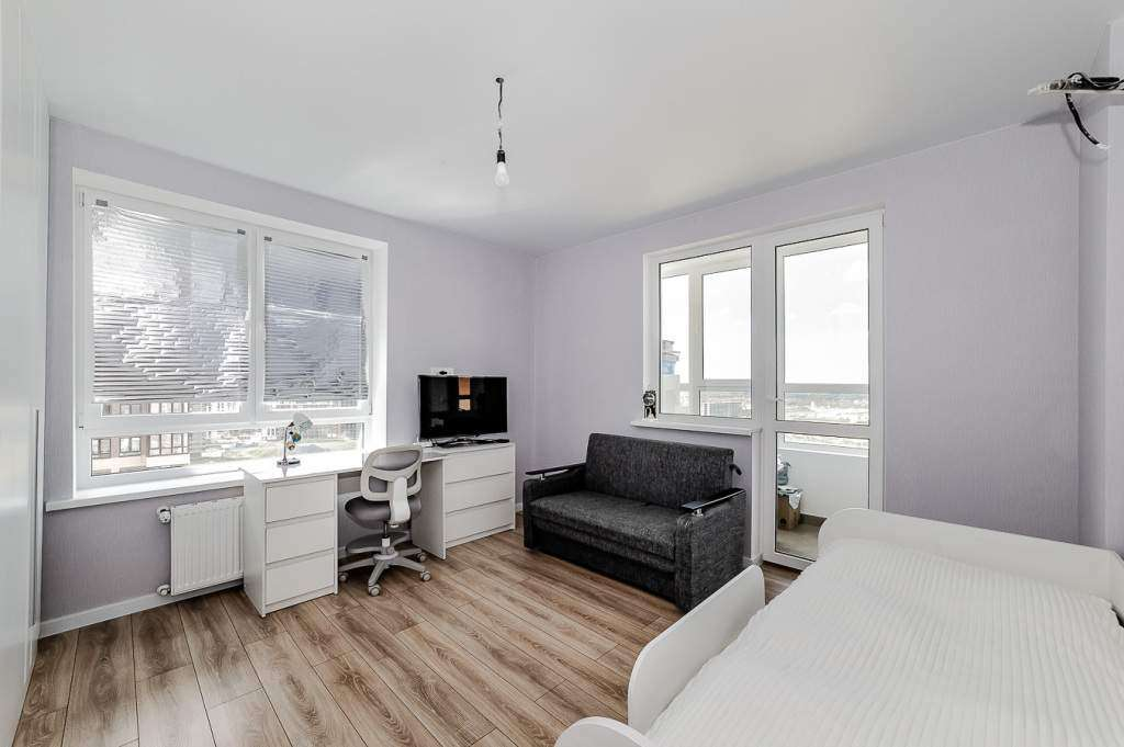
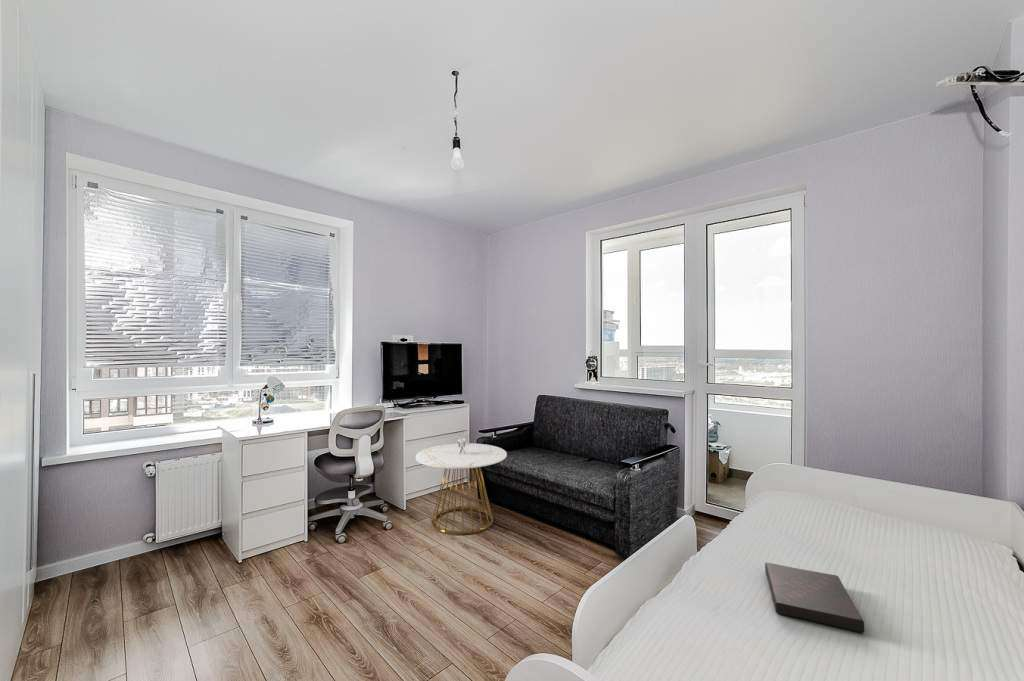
+ book [764,561,865,634]
+ side table [415,438,508,536]
